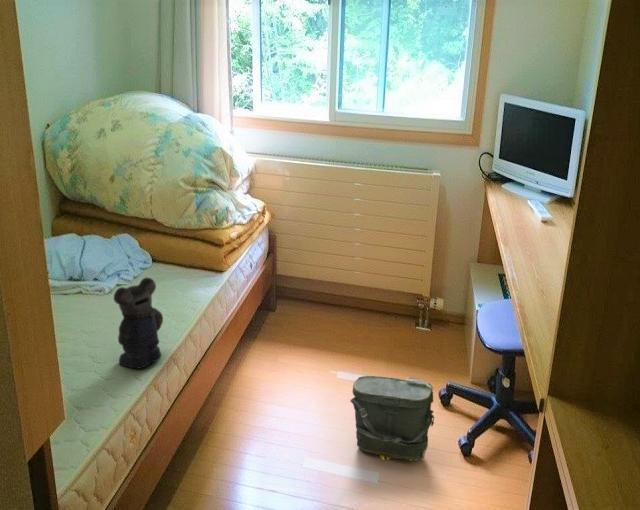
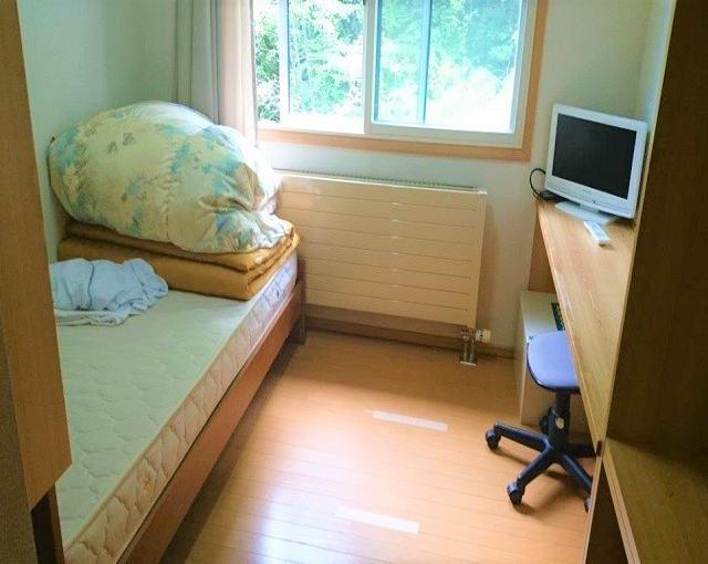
- bear [113,277,165,369]
- bag [349,375,439,462]
